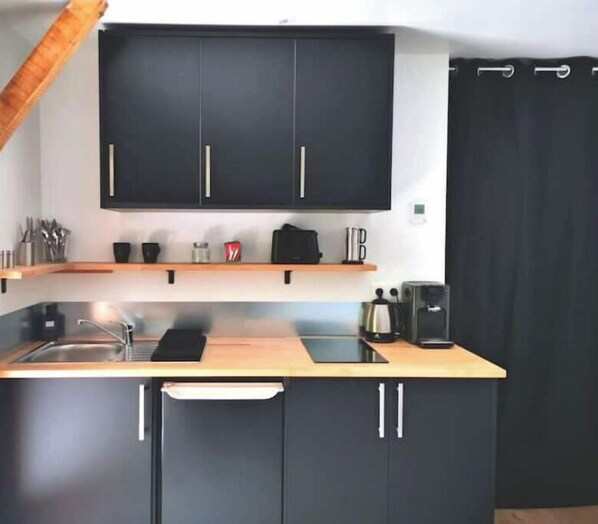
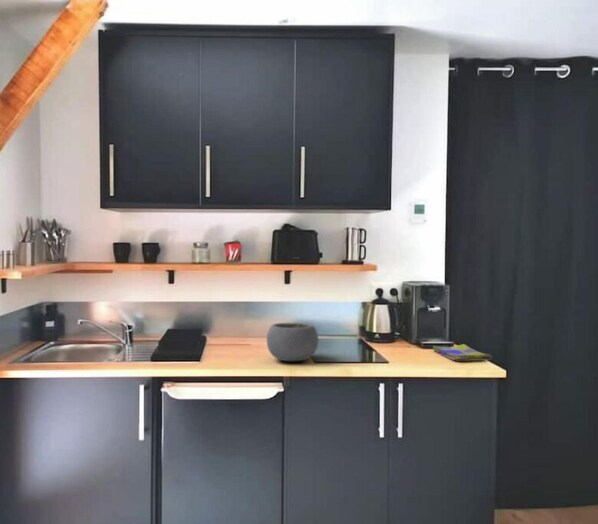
+ dish towel [432,343,493,362]
+ bowl [266,322,319,362]
